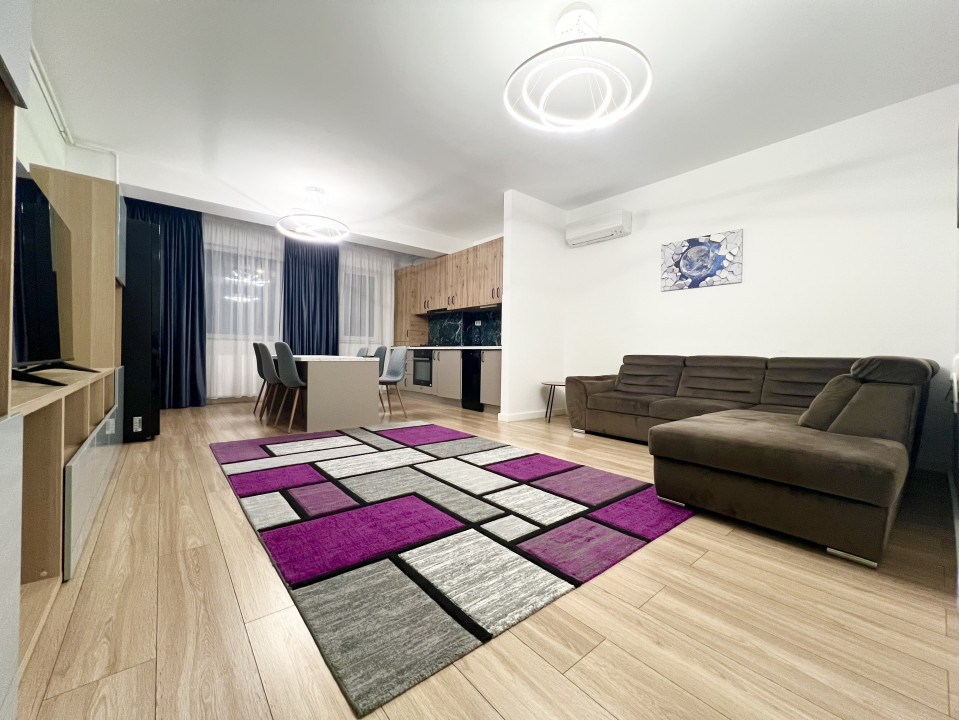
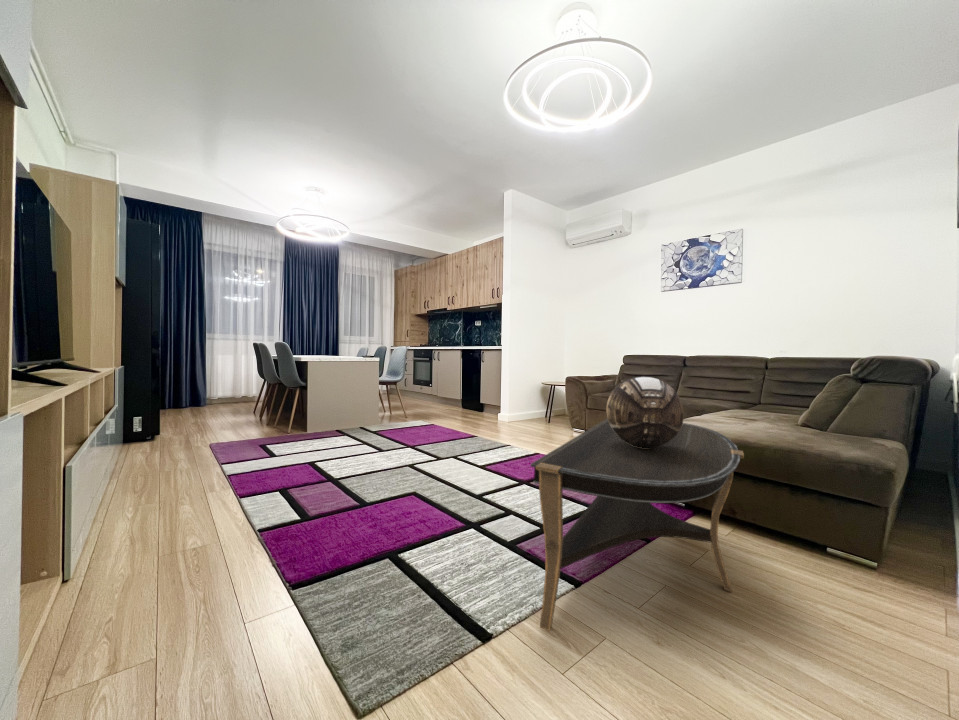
+ decorative bowl [605,375,685,448]
+ coffee table [530,418,745,632]
